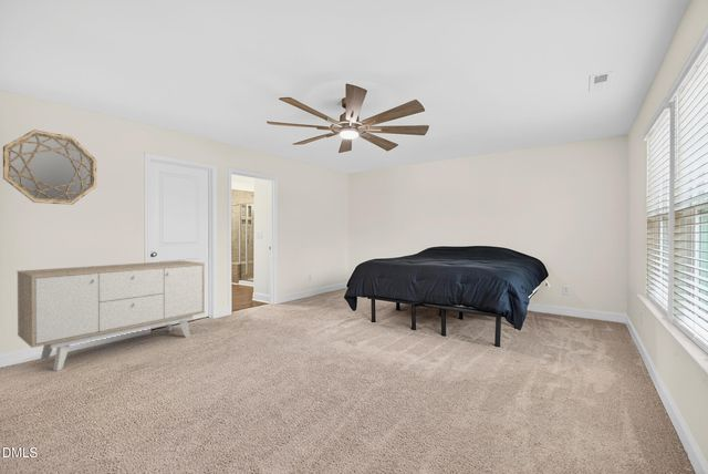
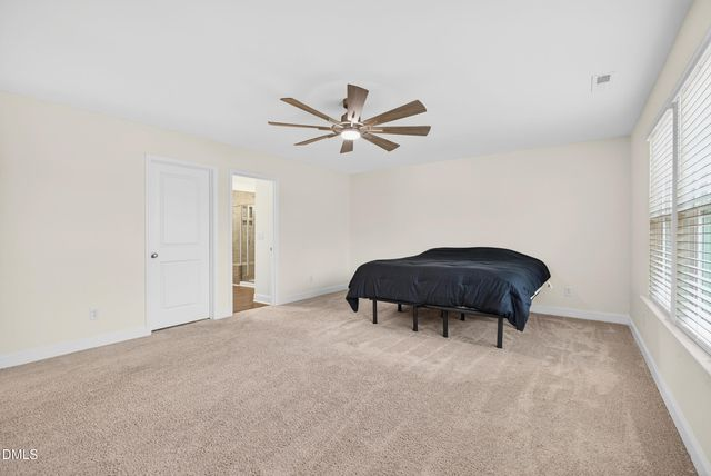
- home mirror [2,128,97,206]
- sideboard [17,259,206,372]
